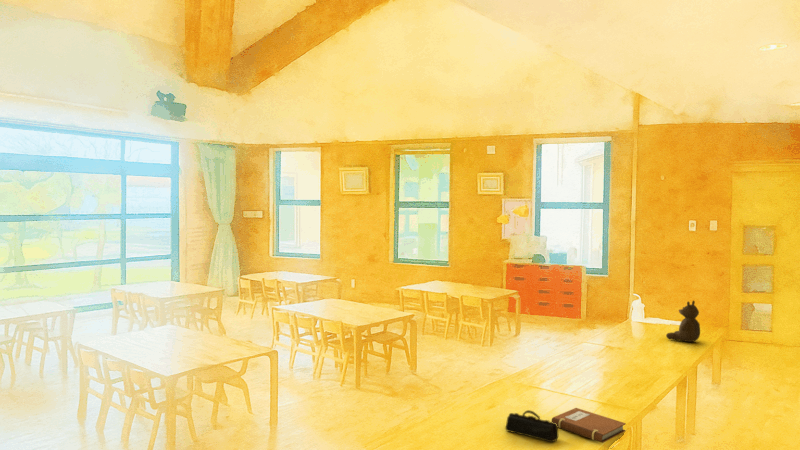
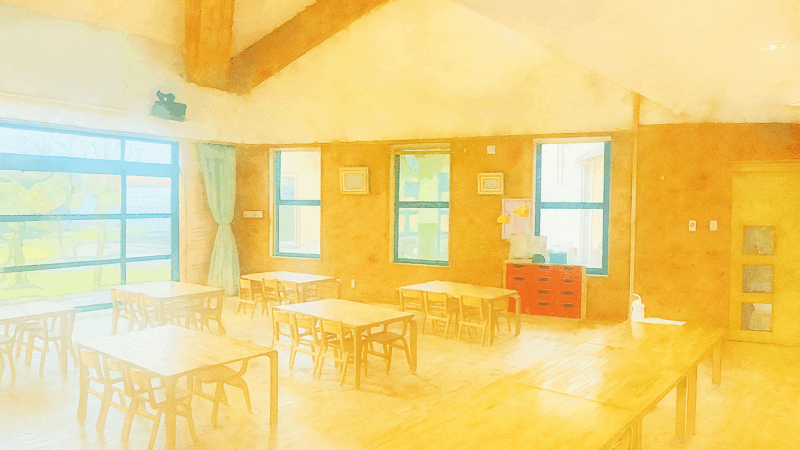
- pencil case [504,409,559,443]
- teddy bear [665,299,701,343]
- notebook [551,407,627,444]
